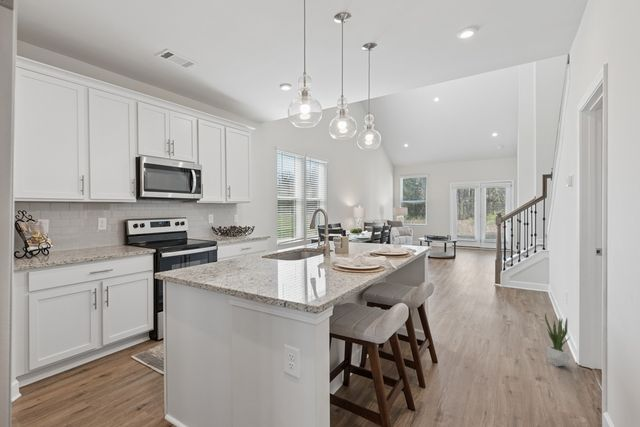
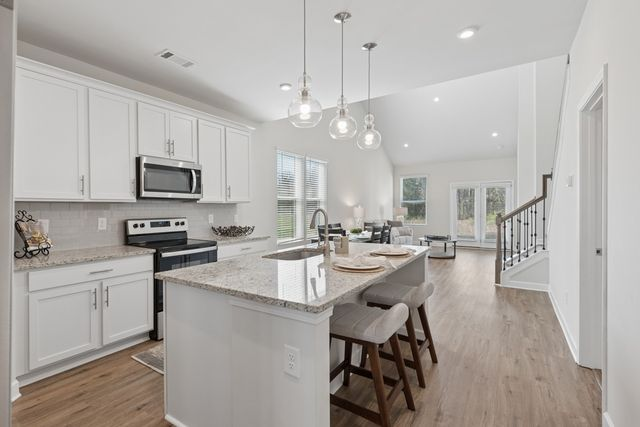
- potted plant [544,312,571,367]
